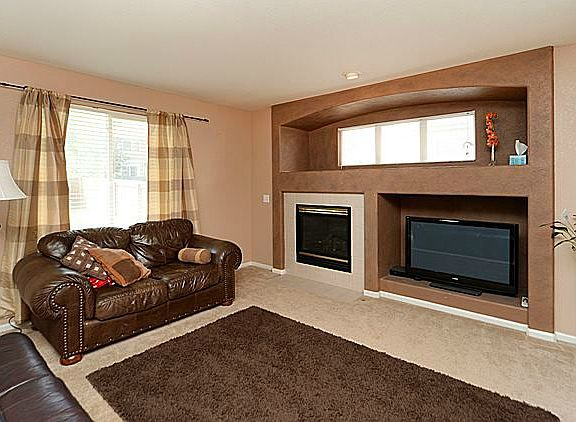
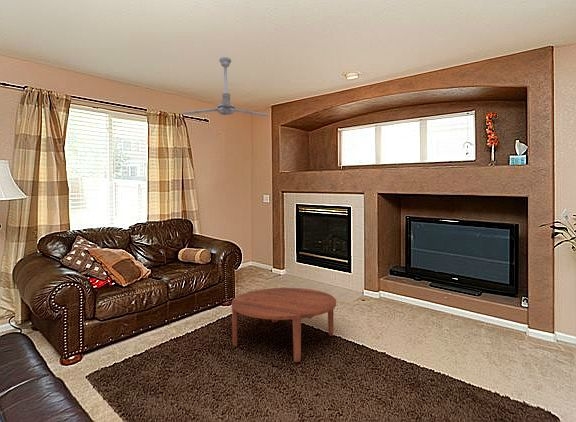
+ ceiling fan [181,56,271,117]
+ coffee table [231,287,337,363]
